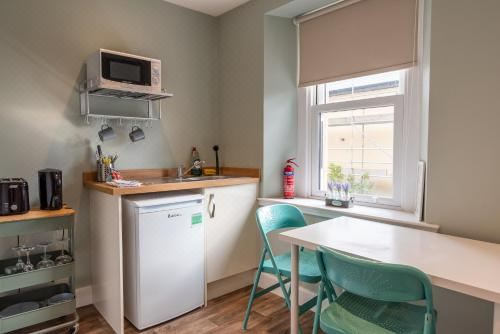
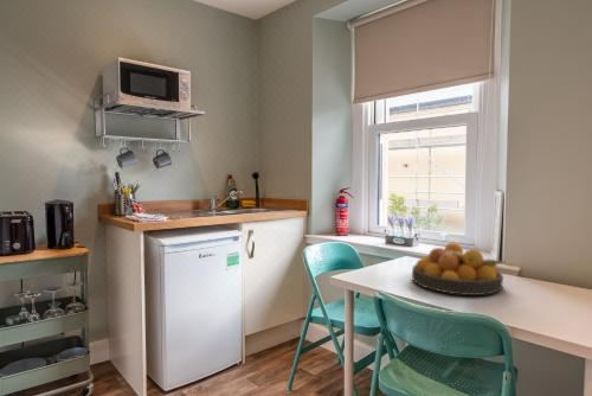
+ fruit bowl [411,242,507,296]
